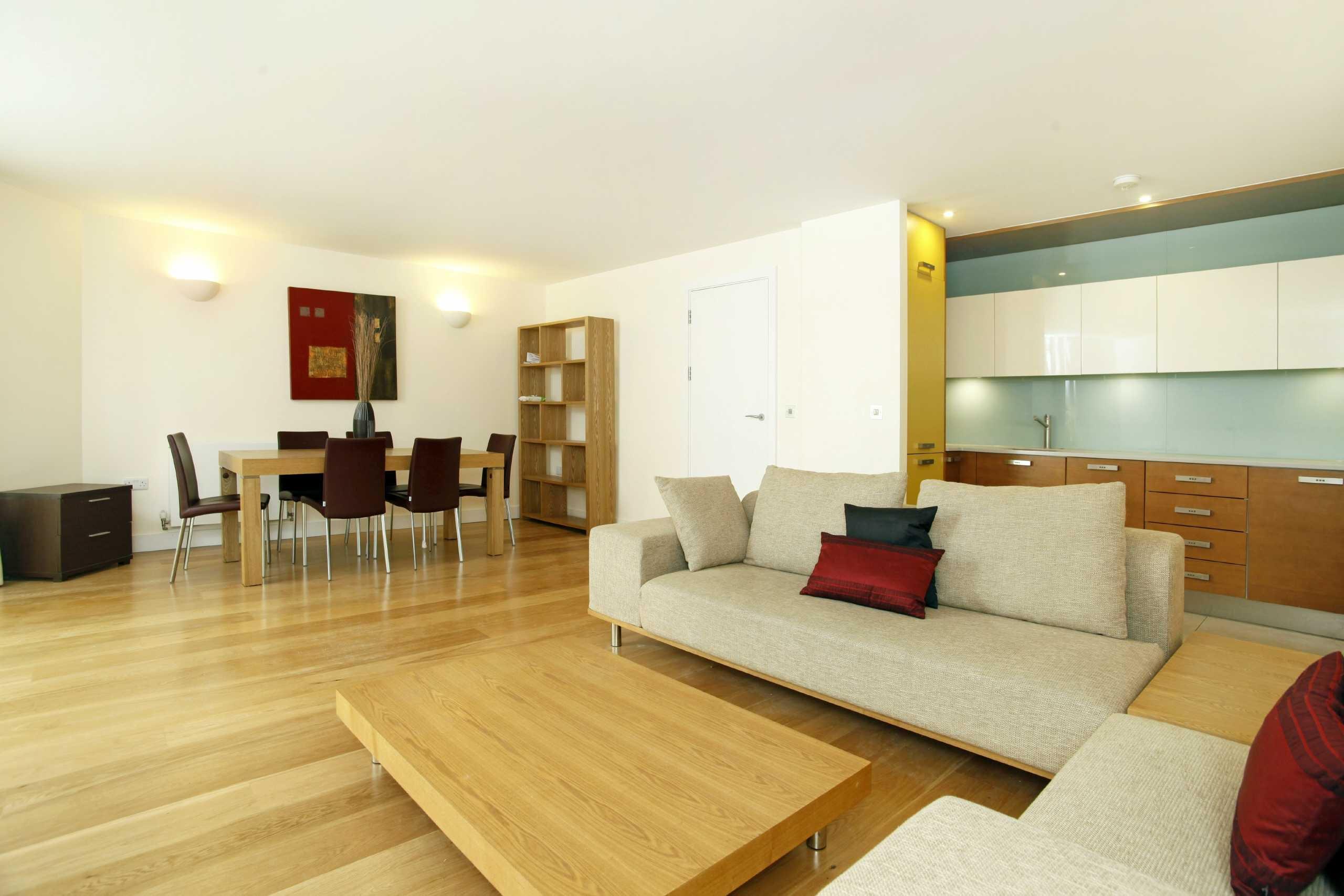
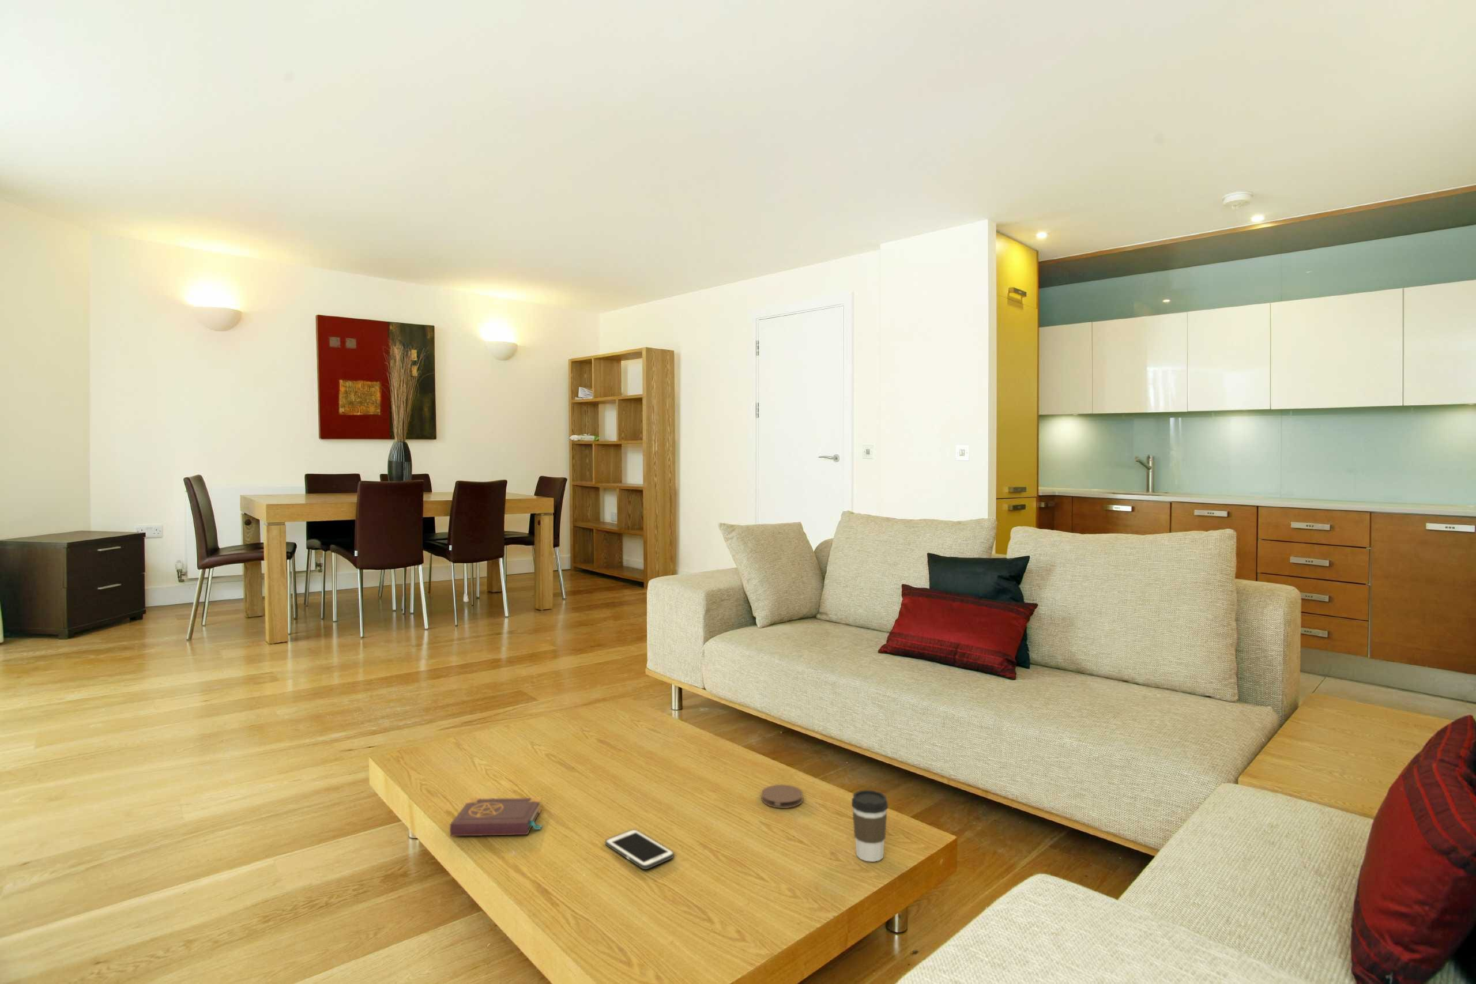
+ coffee cup [851,790,888,862]
+ cell phone [605,829,674,870]
+ book [449,796,544,837]
+ coaster [760,784,804,808]
